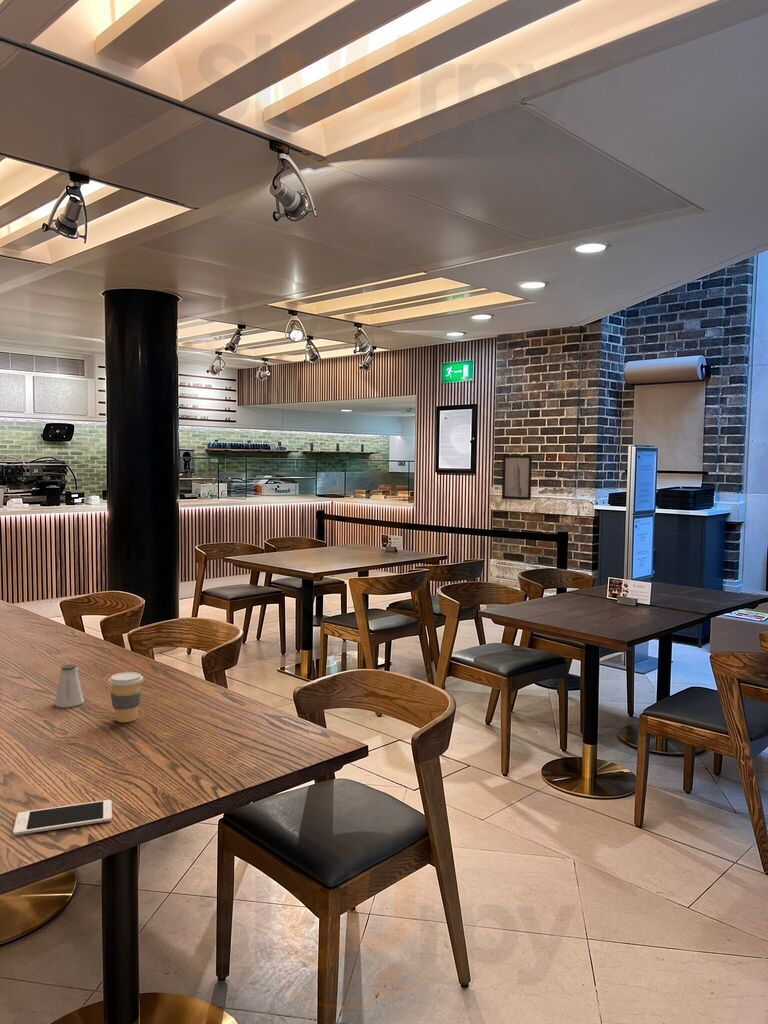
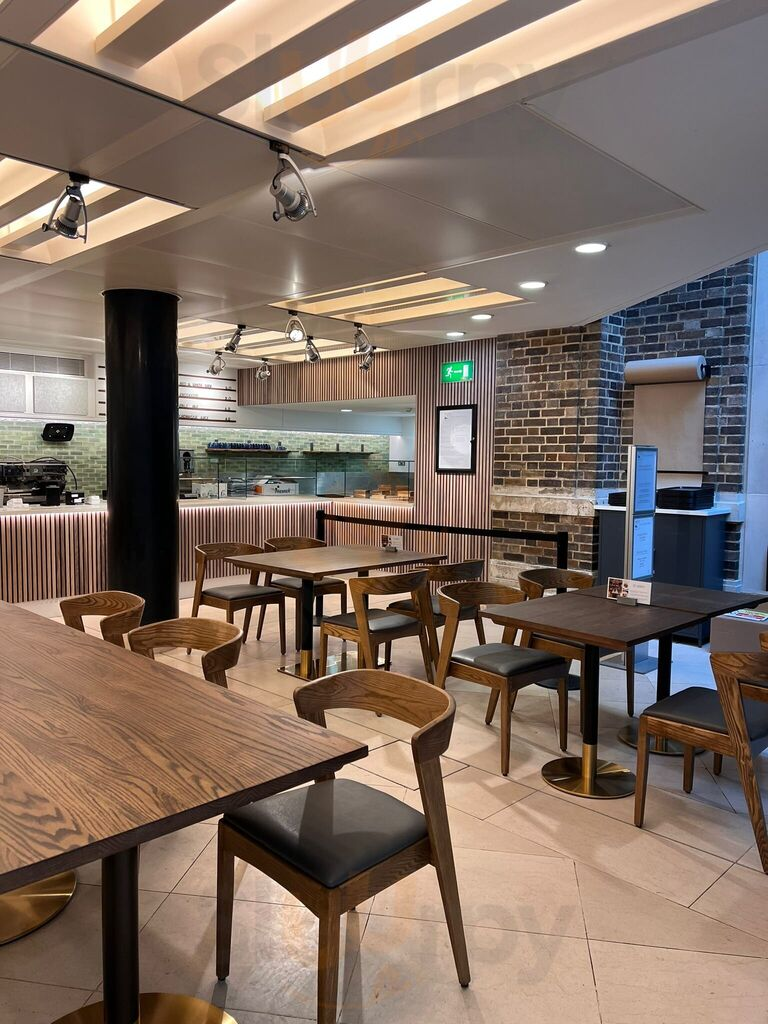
- saltshaker [54,663,85,708]
- wall art [501,454,533,501]
- coffee cup [107,671,144,723]
- cell phone [12,799,113,837]
